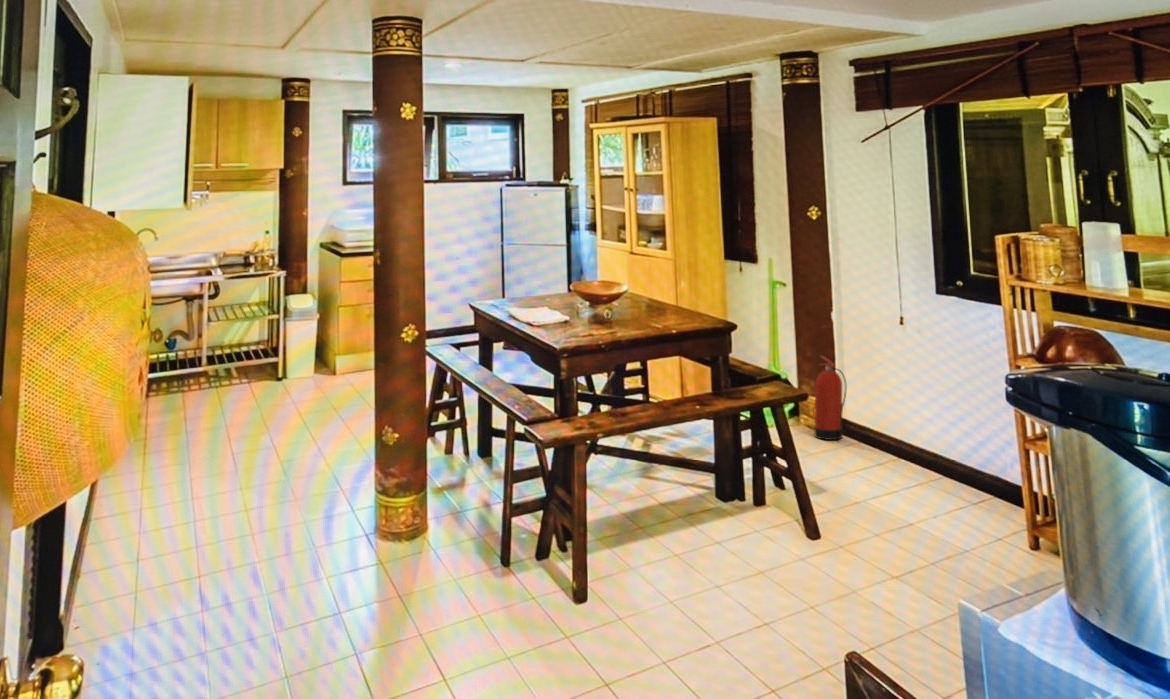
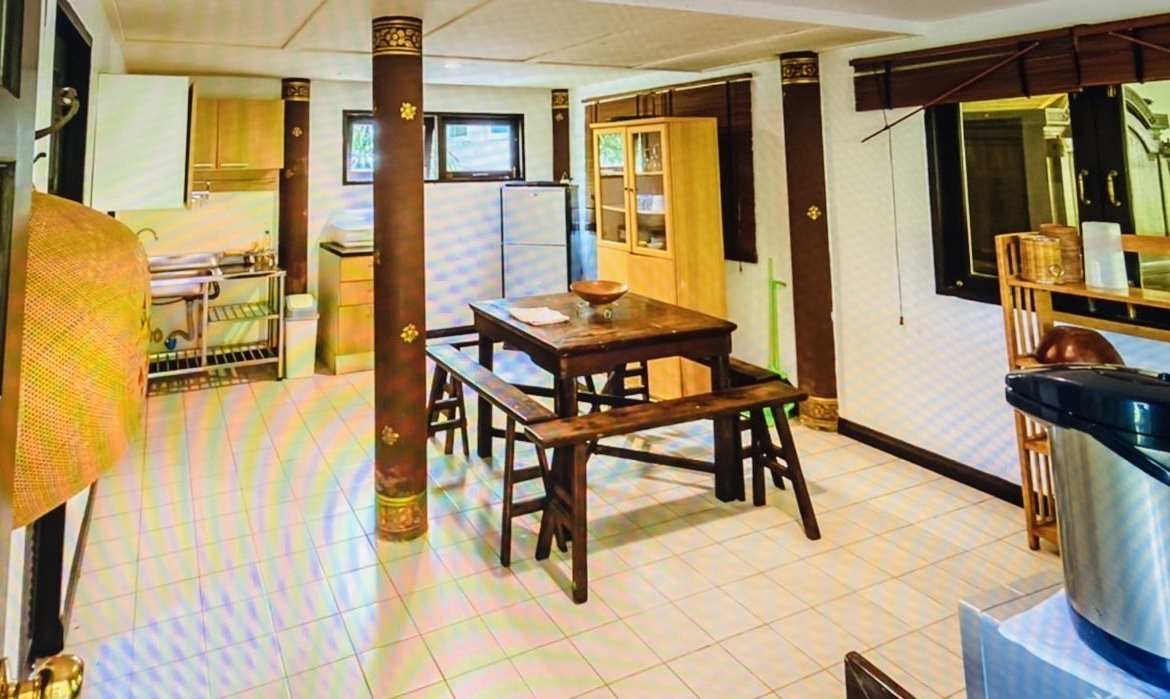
- fire extinguisher [814,355,848,441]
